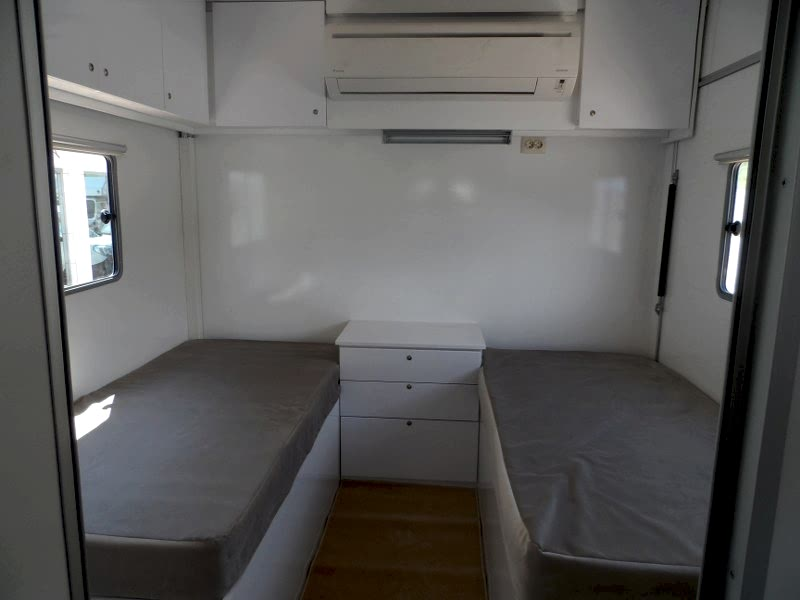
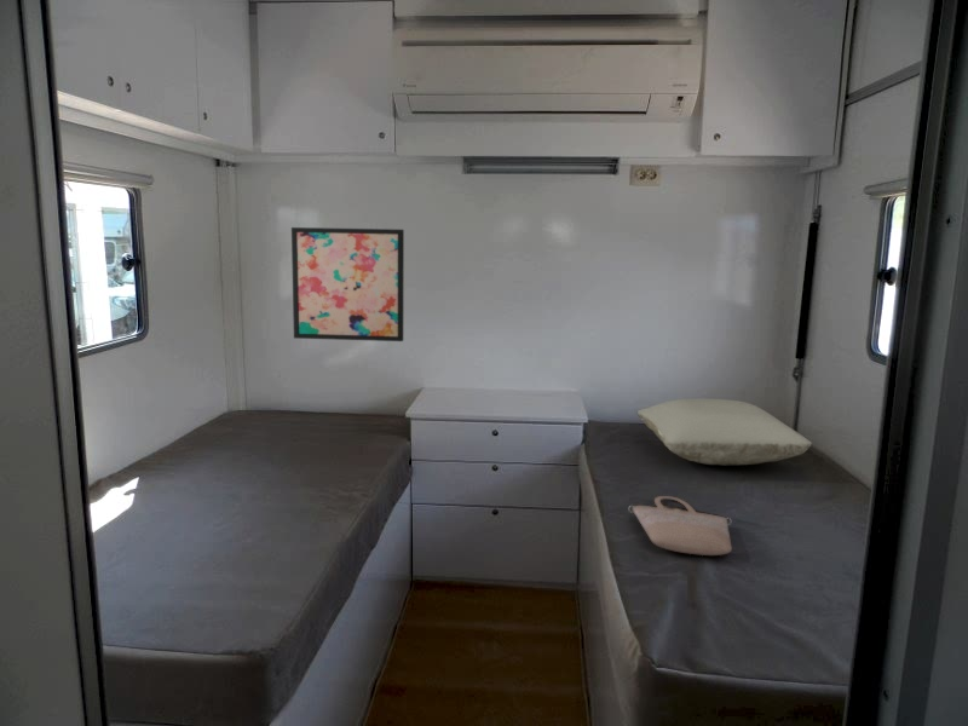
+ pillow [635,397,812,467]
+ shopping bag [628,495,733,557]
+ wall art [290,226,405,342]
